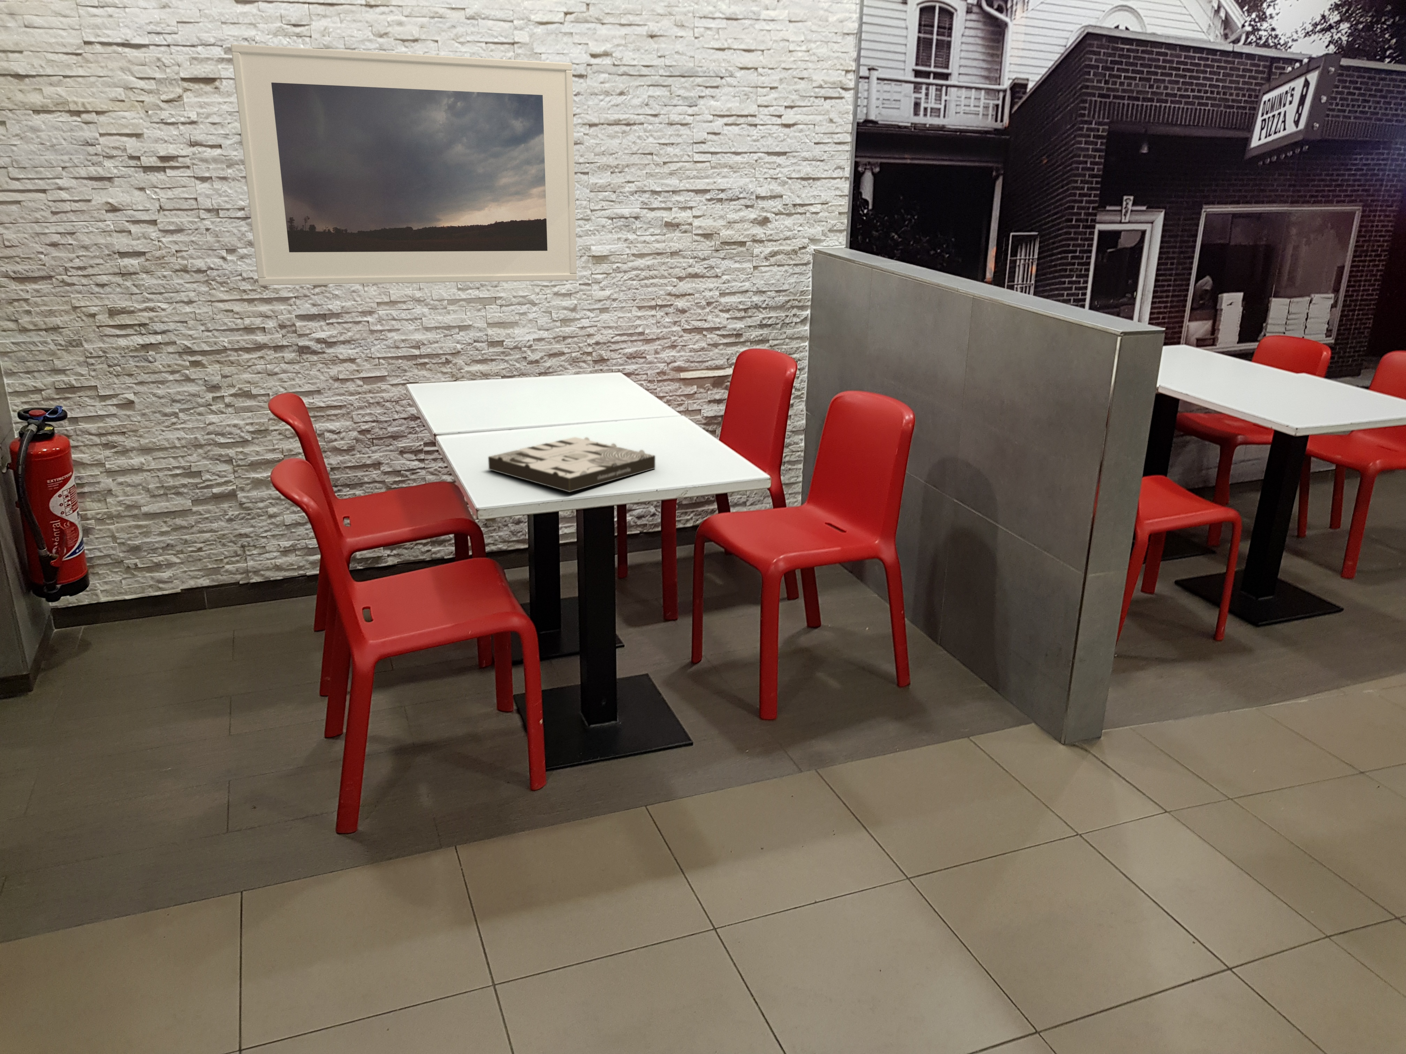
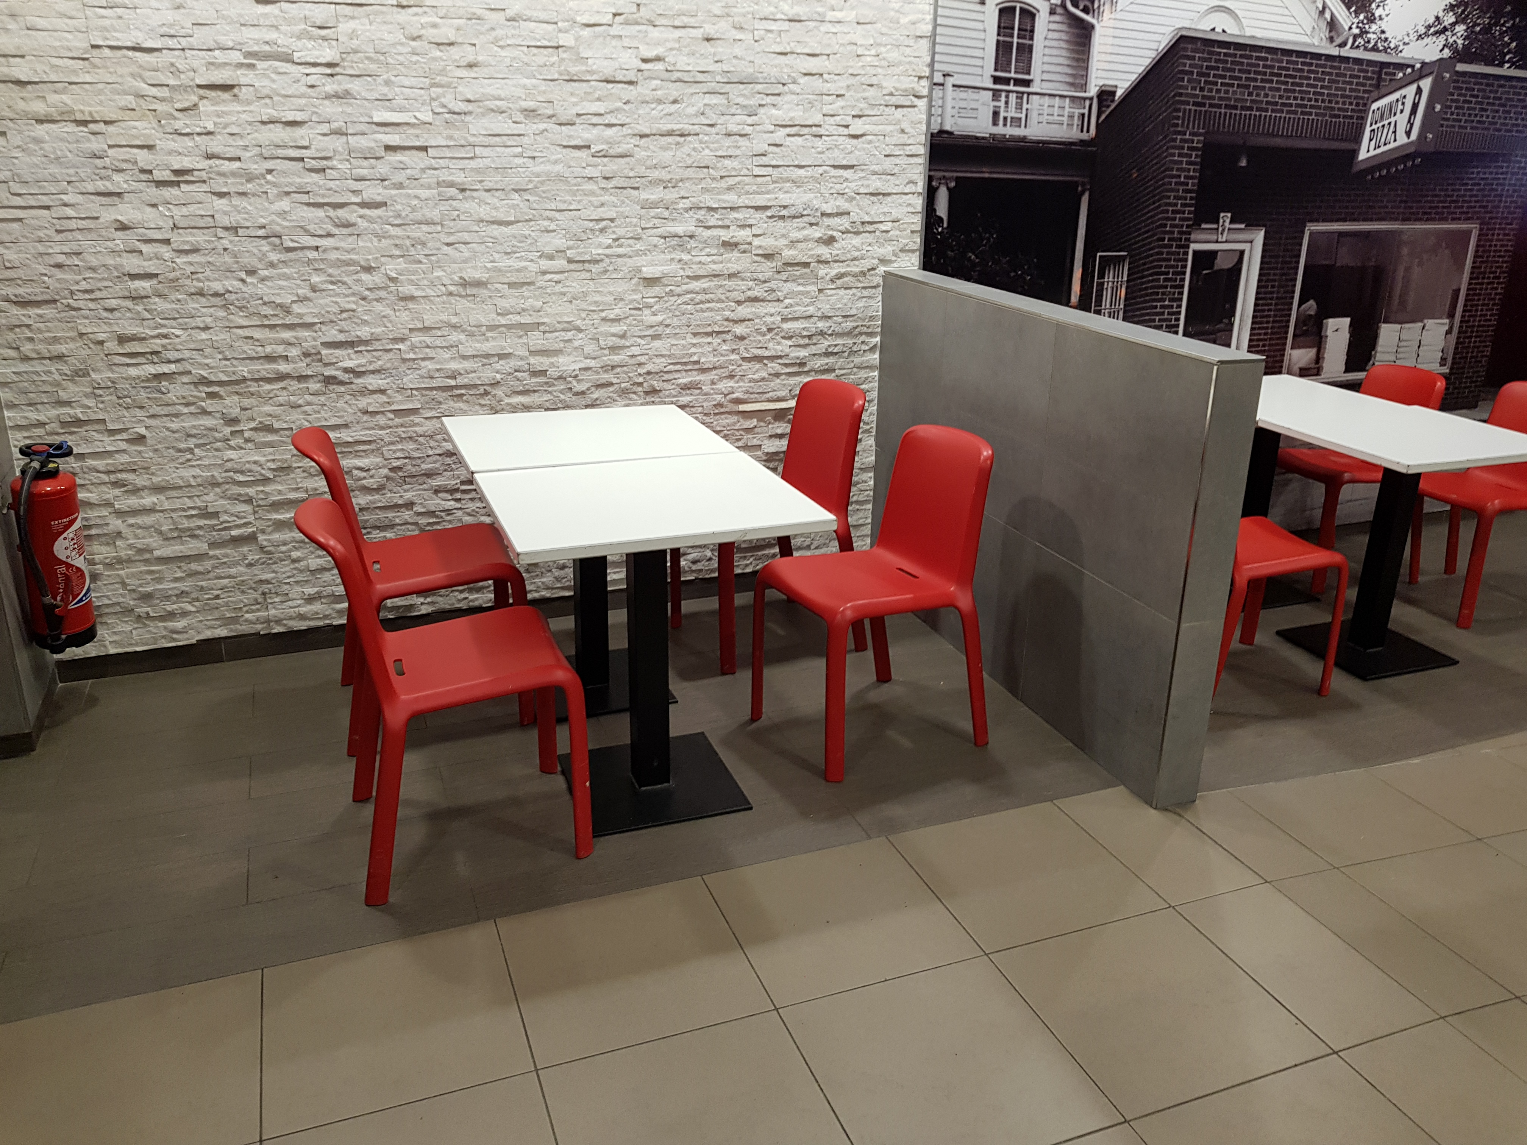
- pizza box [488,436,655,493]
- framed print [230,43,577,286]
